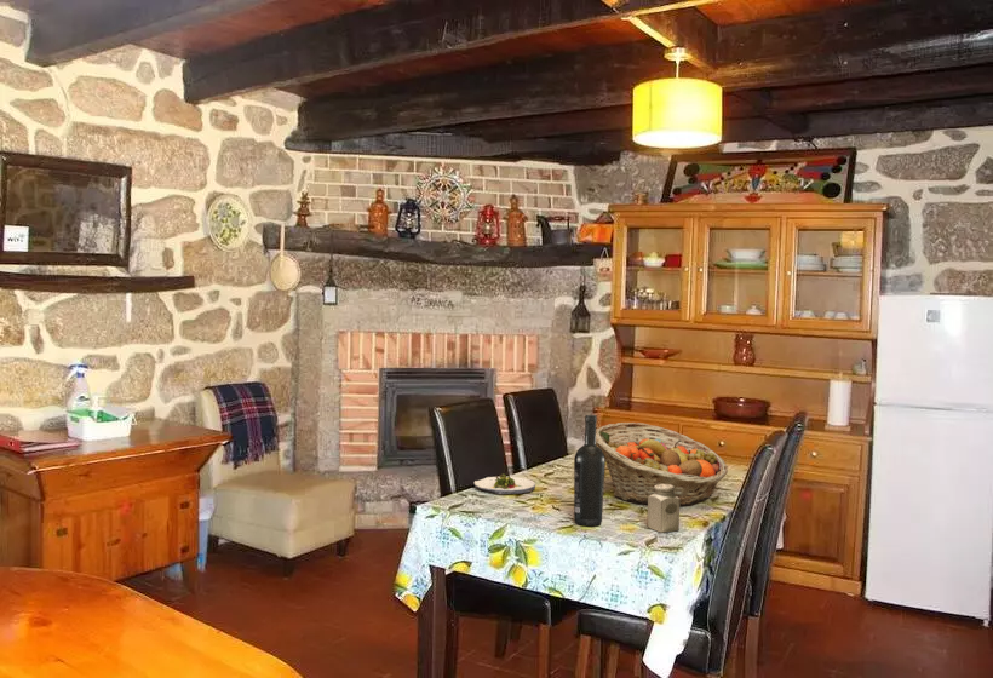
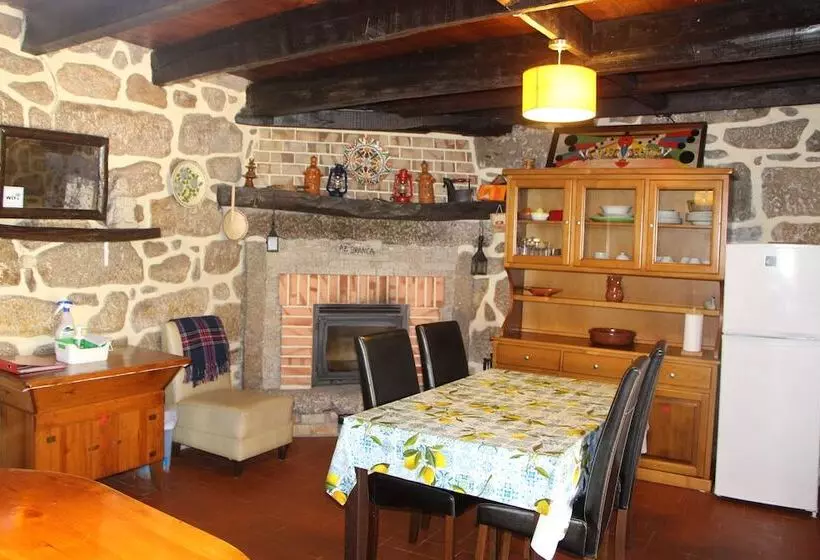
- fruit basket [596,421,729,506]
- salt shaker [647,484,681,534]
- wine bottle [573,414,607,527]
- salad plate [473,473,536,495]
